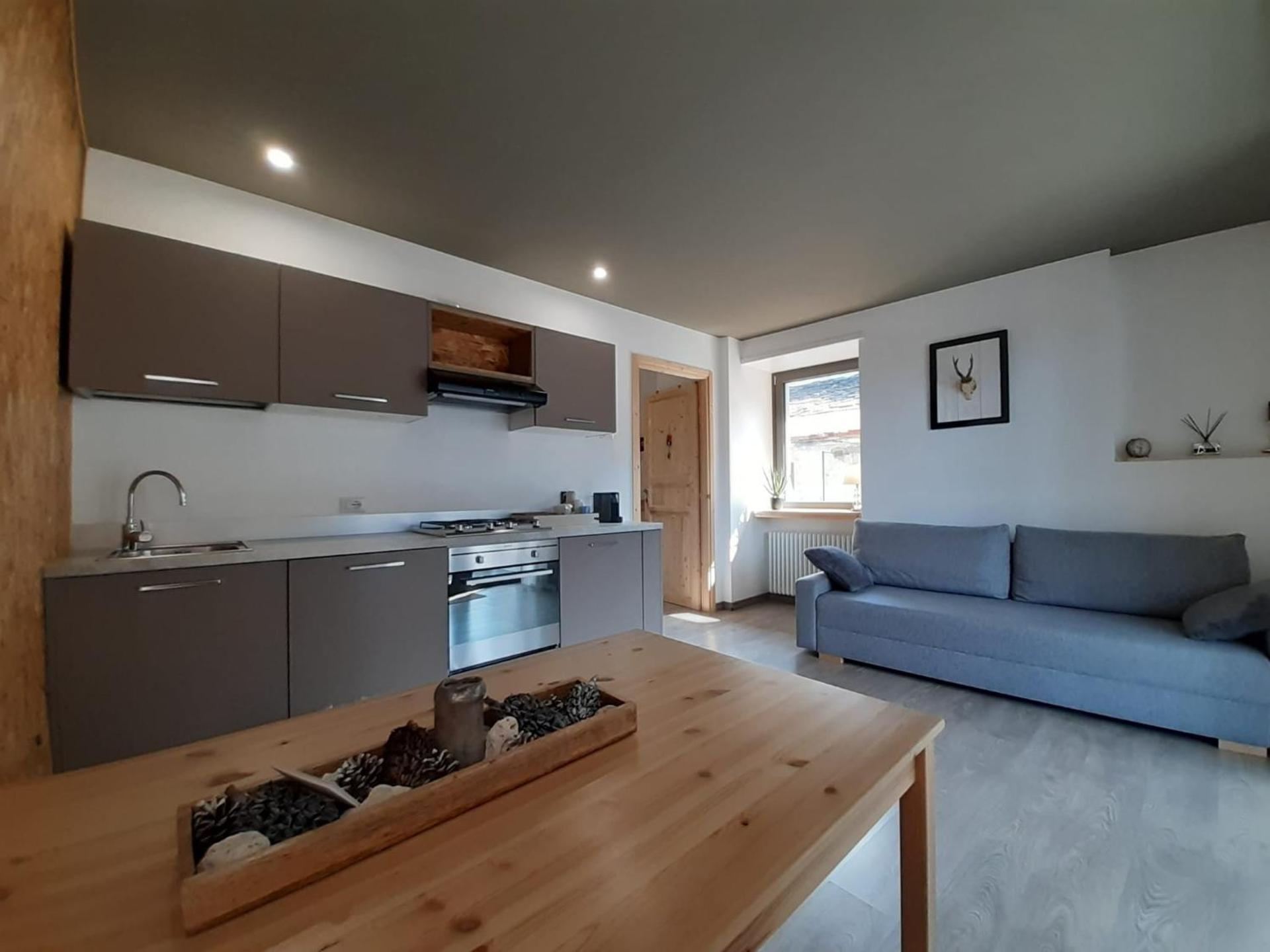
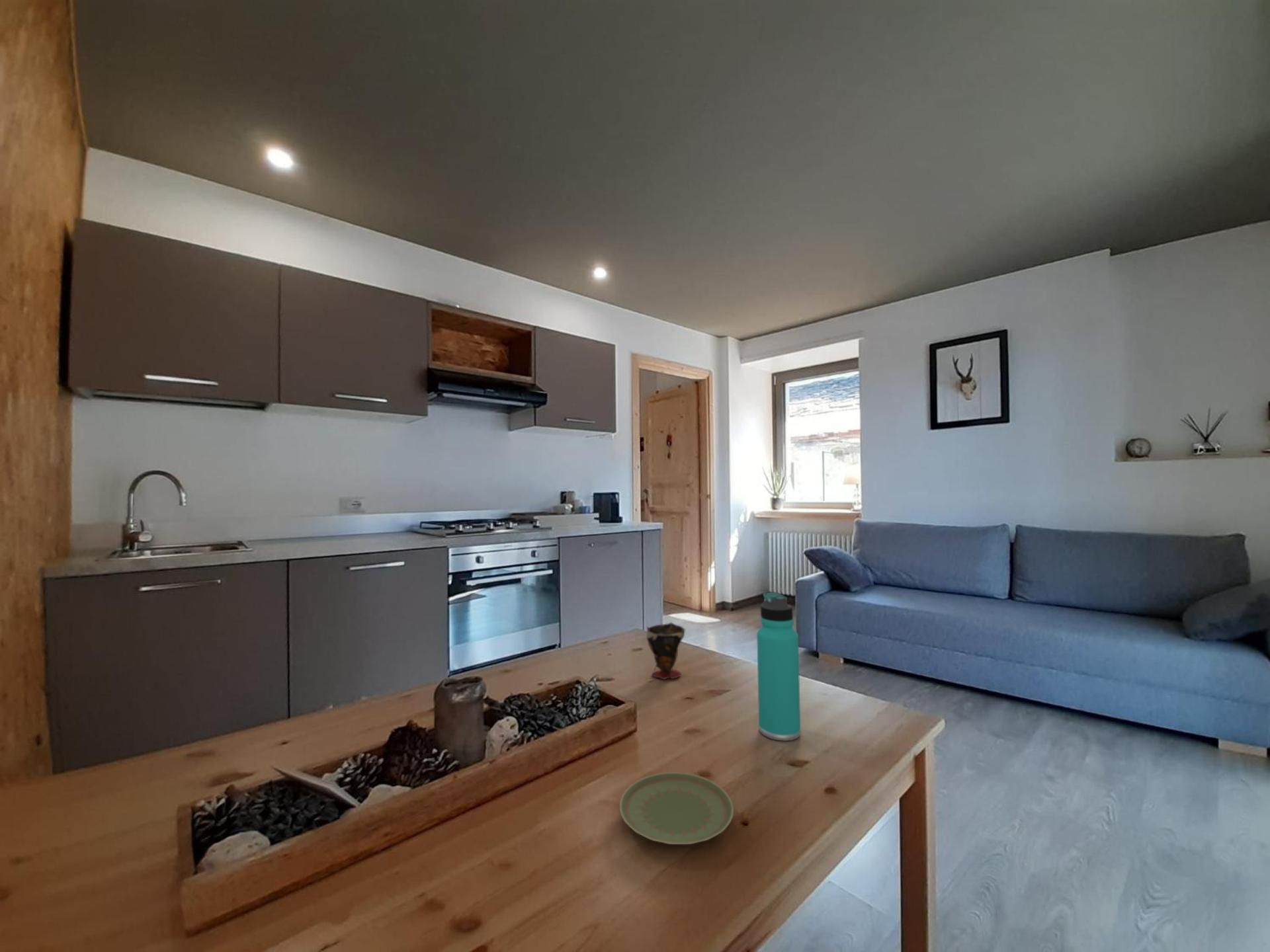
+ thermos bottle [756,592,801,742]
+ plate [619,772,734,845]
+ cup [646,621,686,680]
